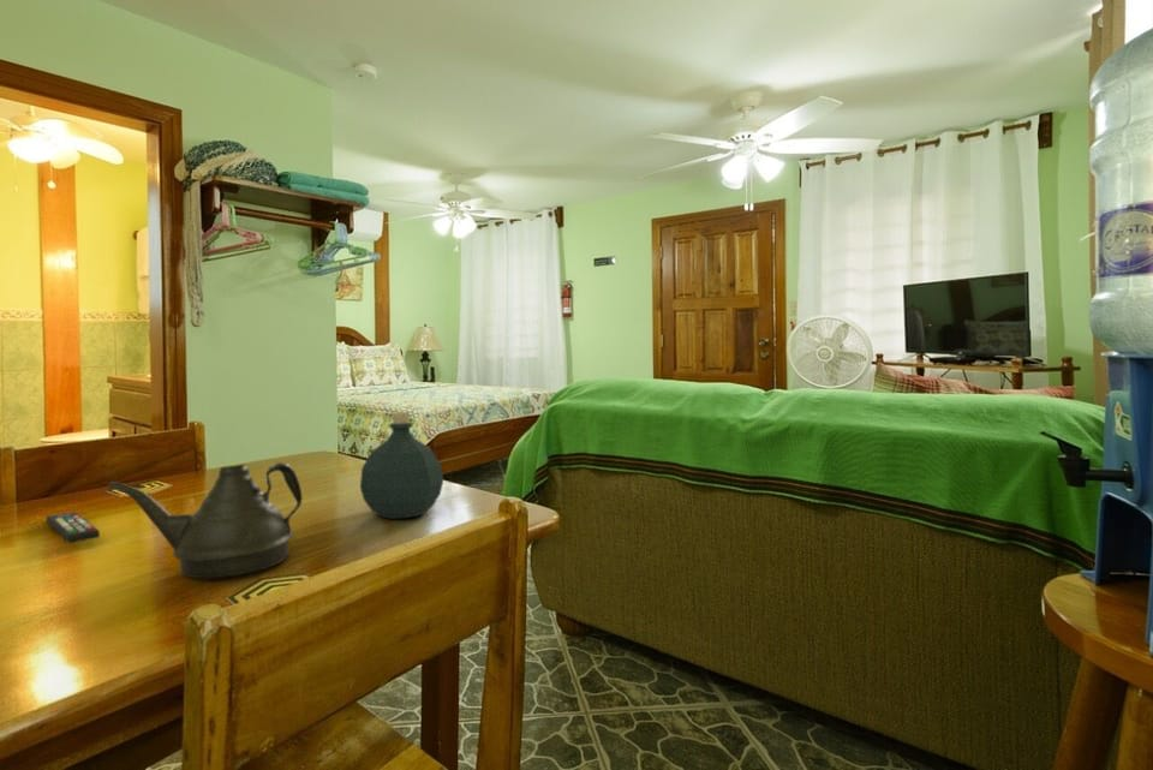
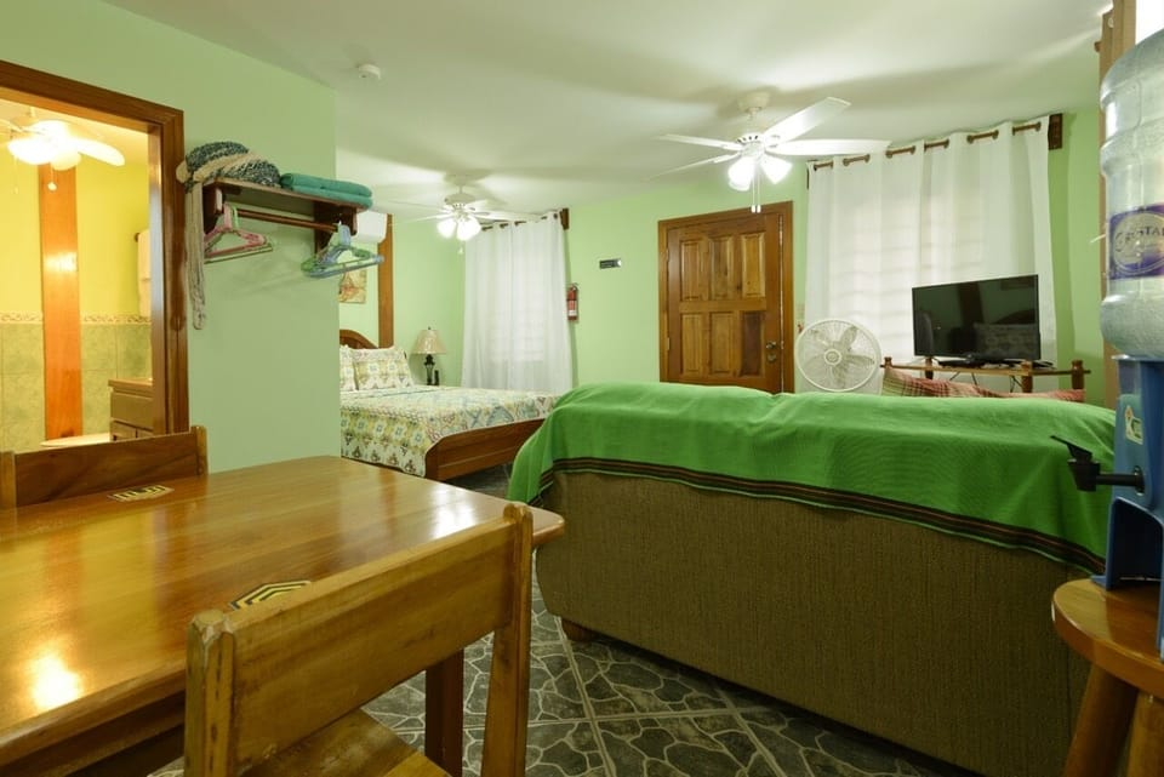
- teapot [106,461,304,579]
- remote control [46,511,101,544]
- bottle [359,411,444,520]
